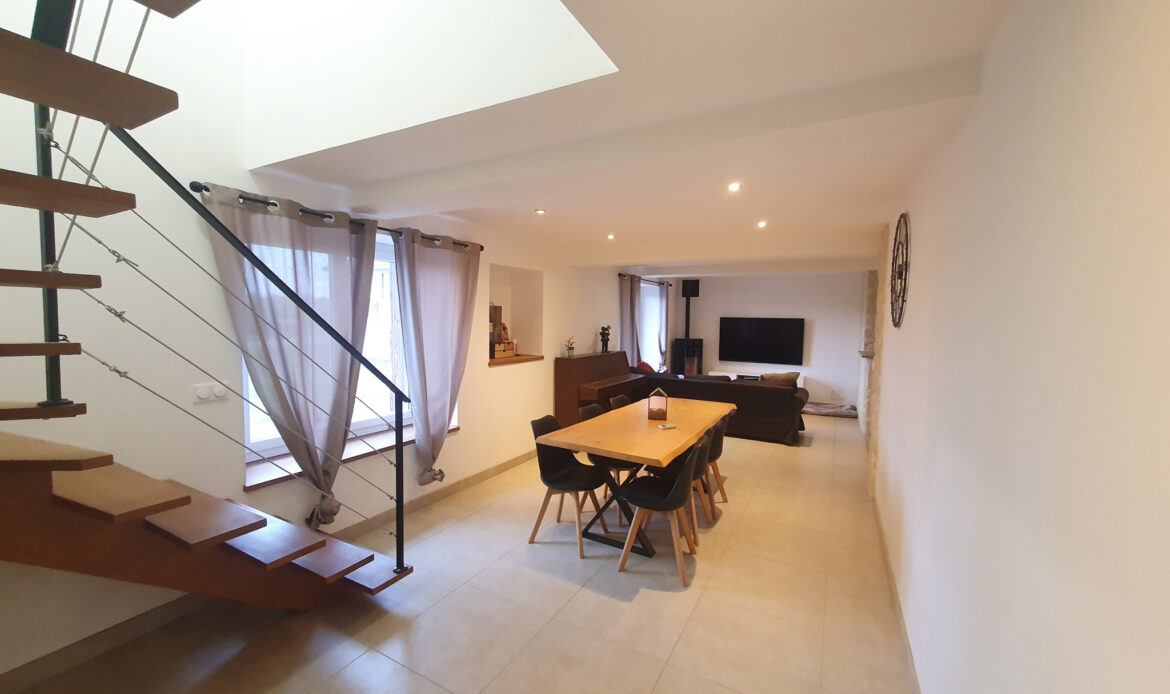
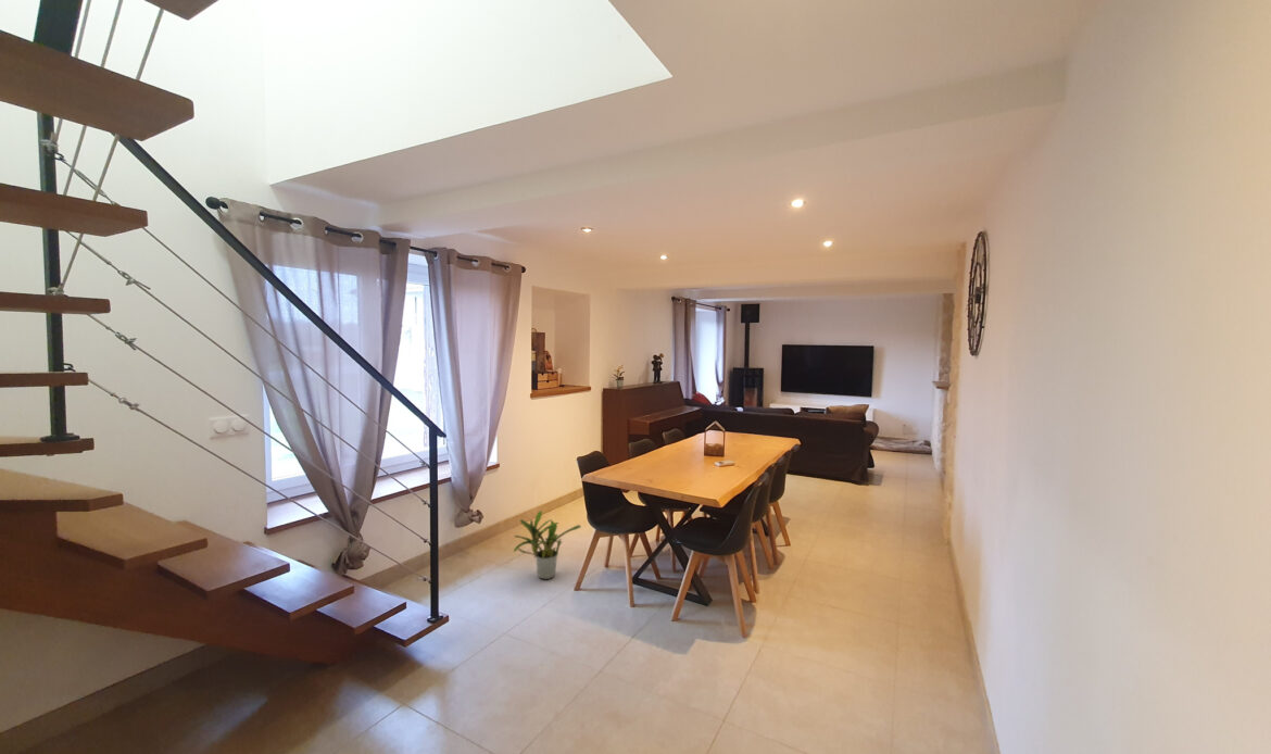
+ potted plant [513,510,582,580]
